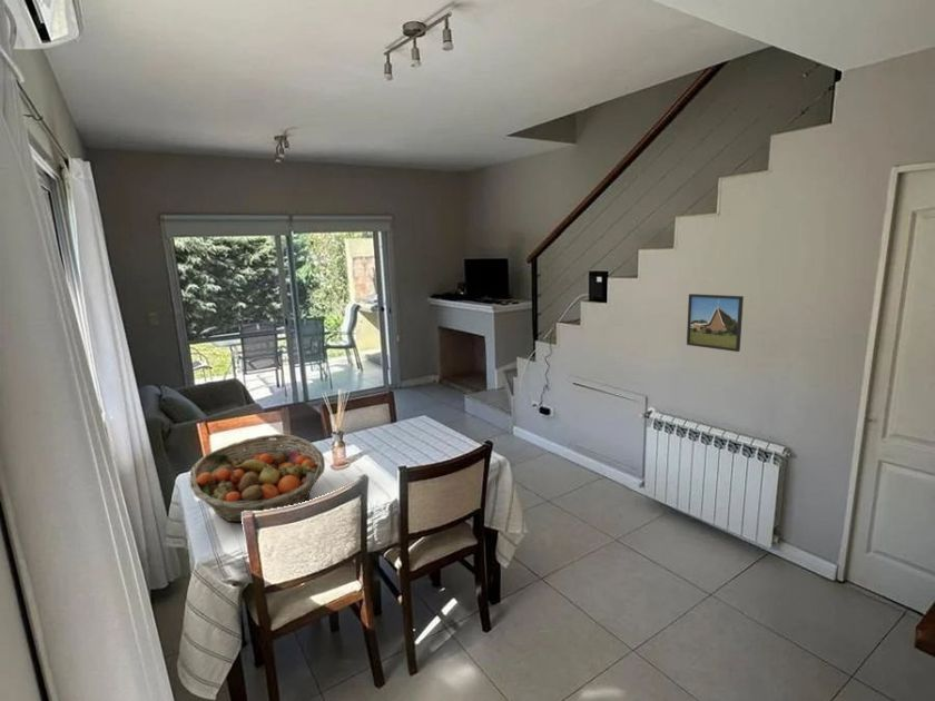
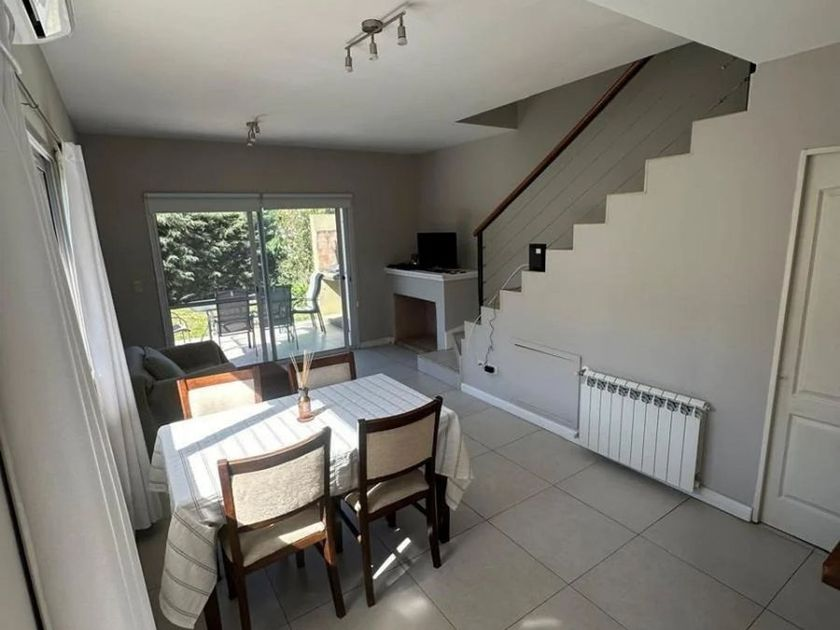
- fruit basket [188,433,326,523]
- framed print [686,293,745,353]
